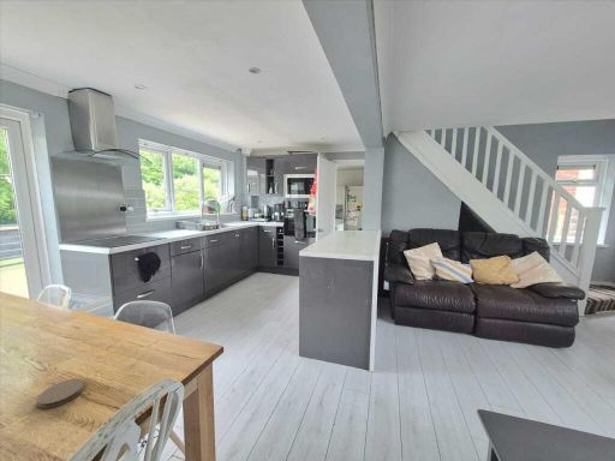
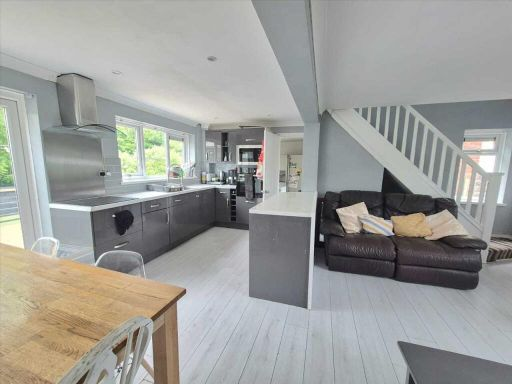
- coaster [36,378,85,409]
